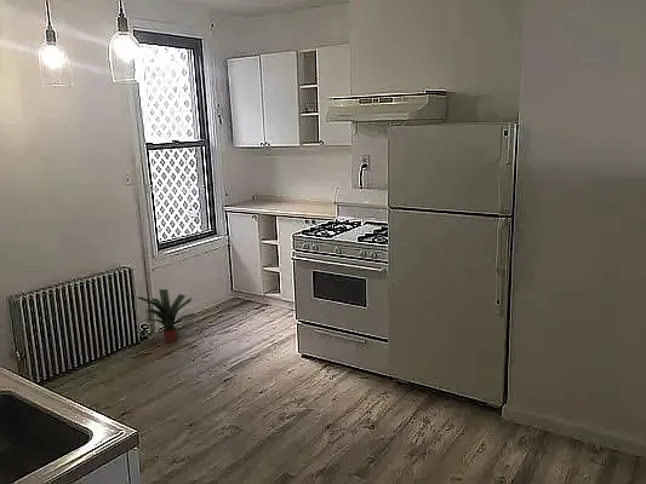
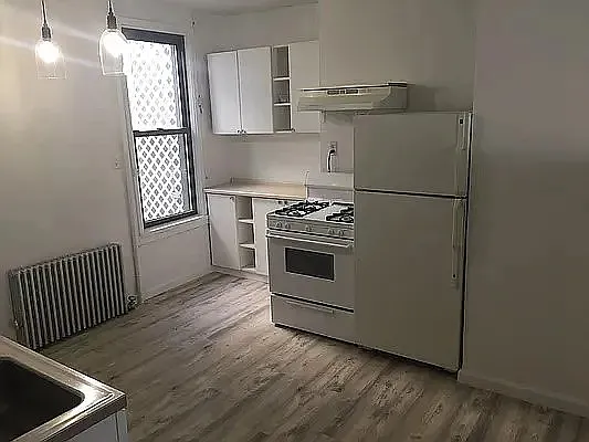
- potted plant [137,288,196,344]
